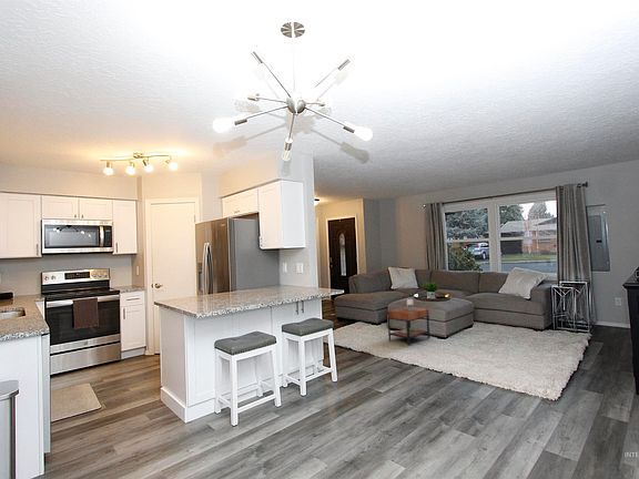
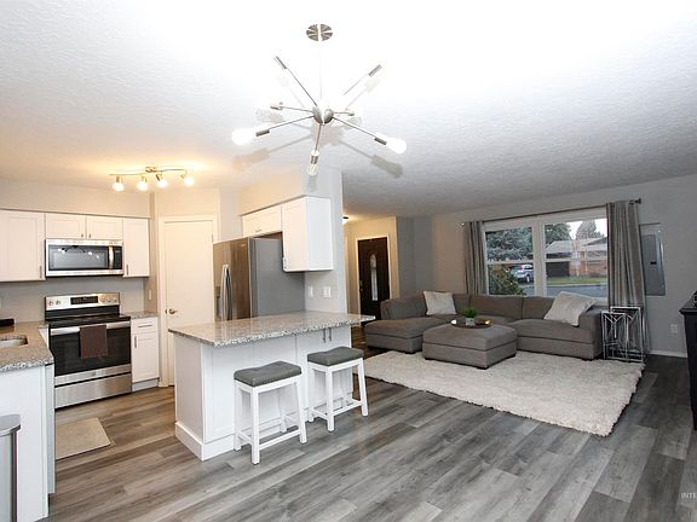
- side table [386,298,430,346]
